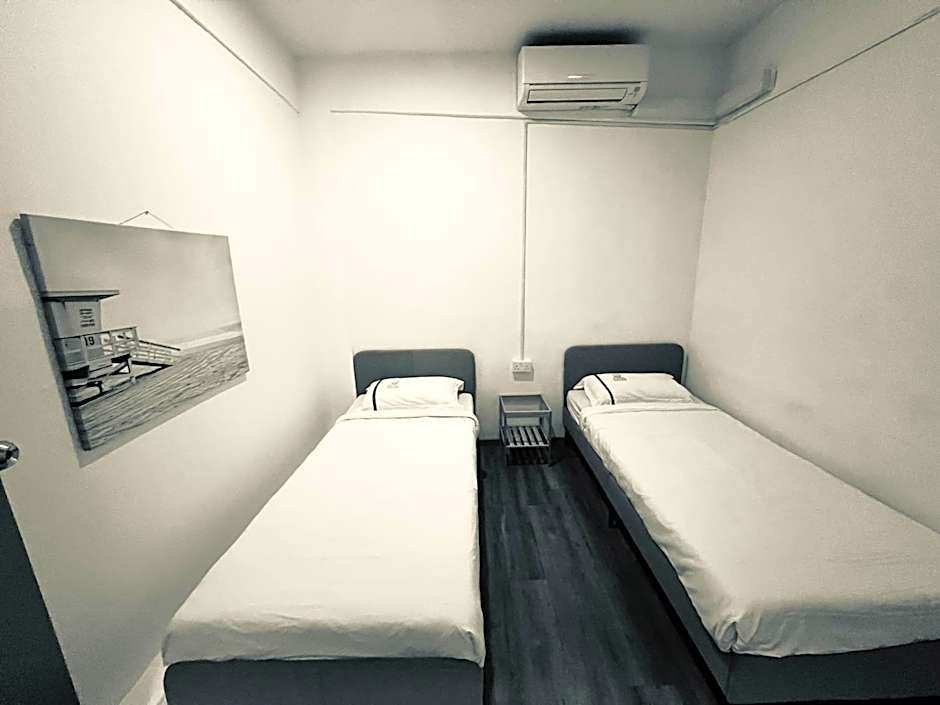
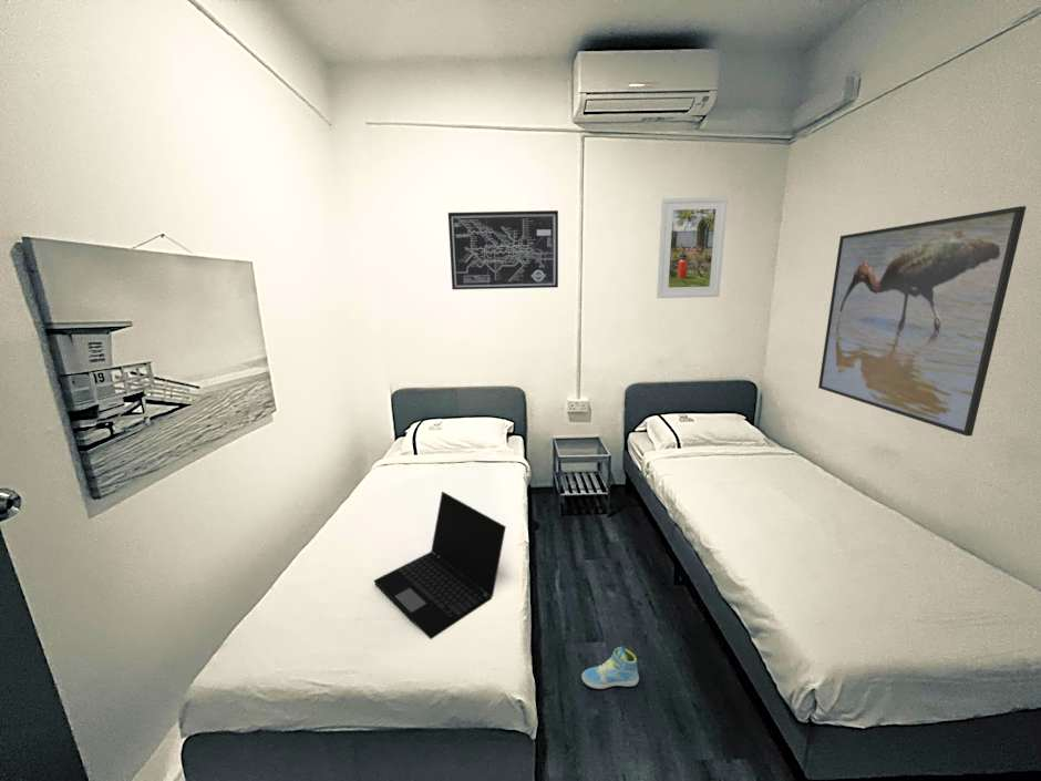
+ laptop [373,491,507,640]
+ wall art [447,209,559,290]
+ sneaker [580,646,640,690]
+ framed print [817,205,1028,436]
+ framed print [656,196,729,299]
